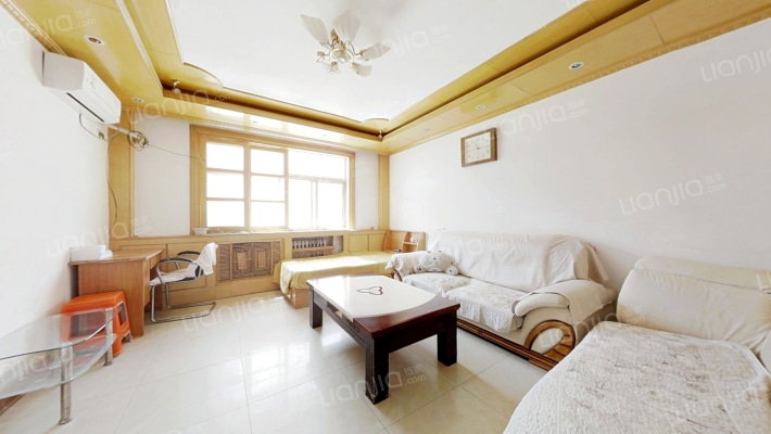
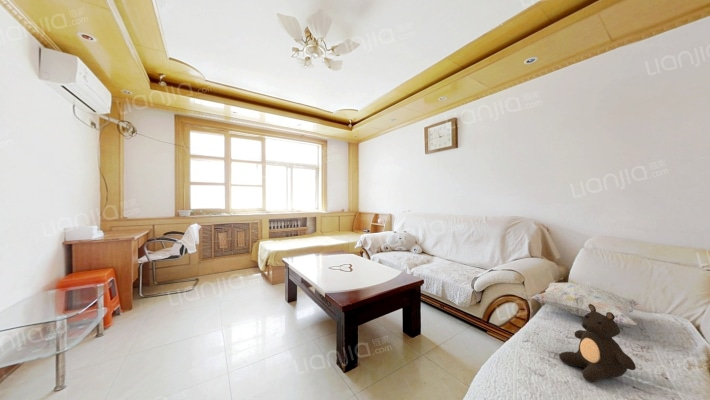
+ teddy bear [558,304,637,383]
+ decorative pillow [531,282,640,326]
